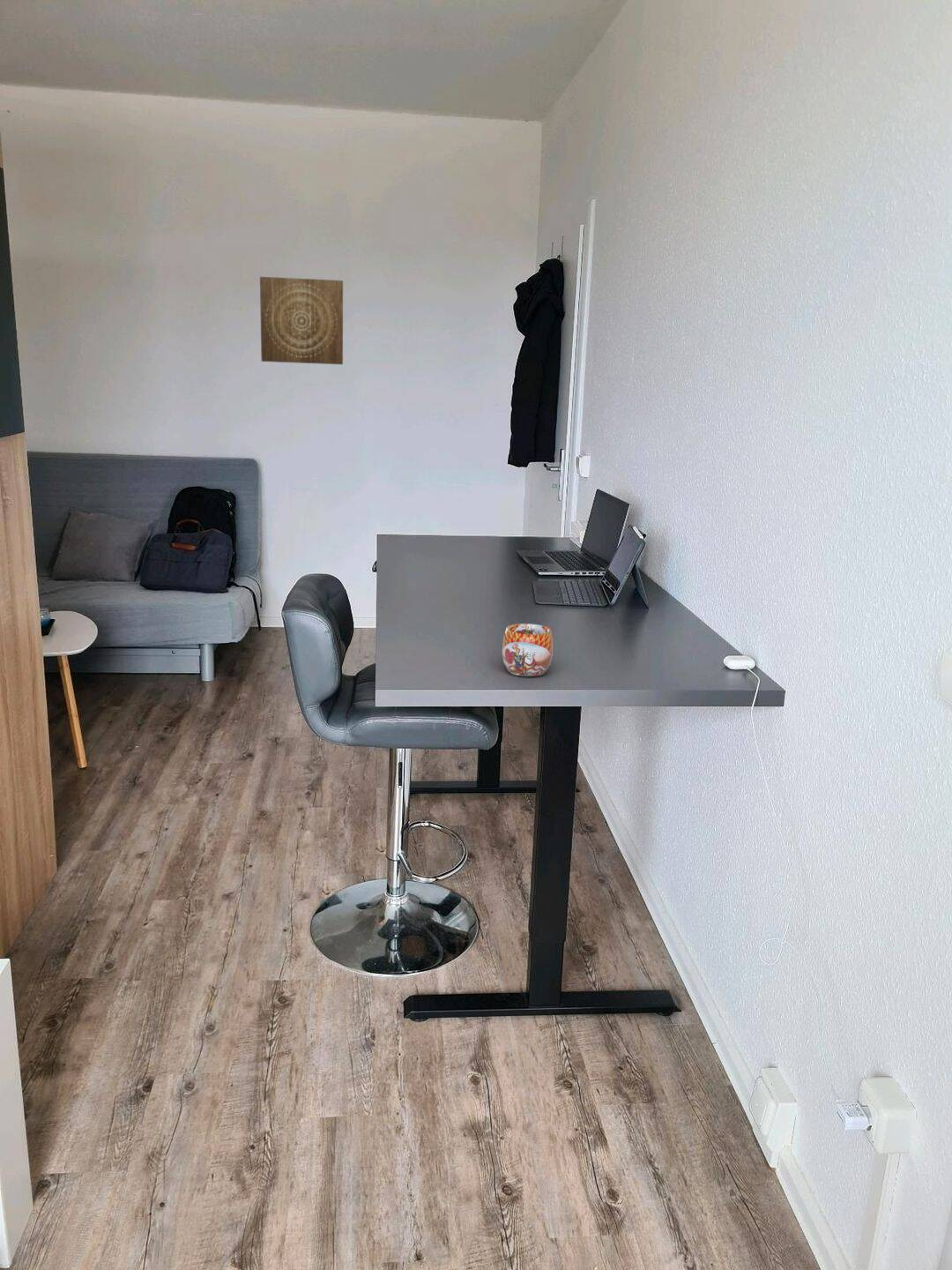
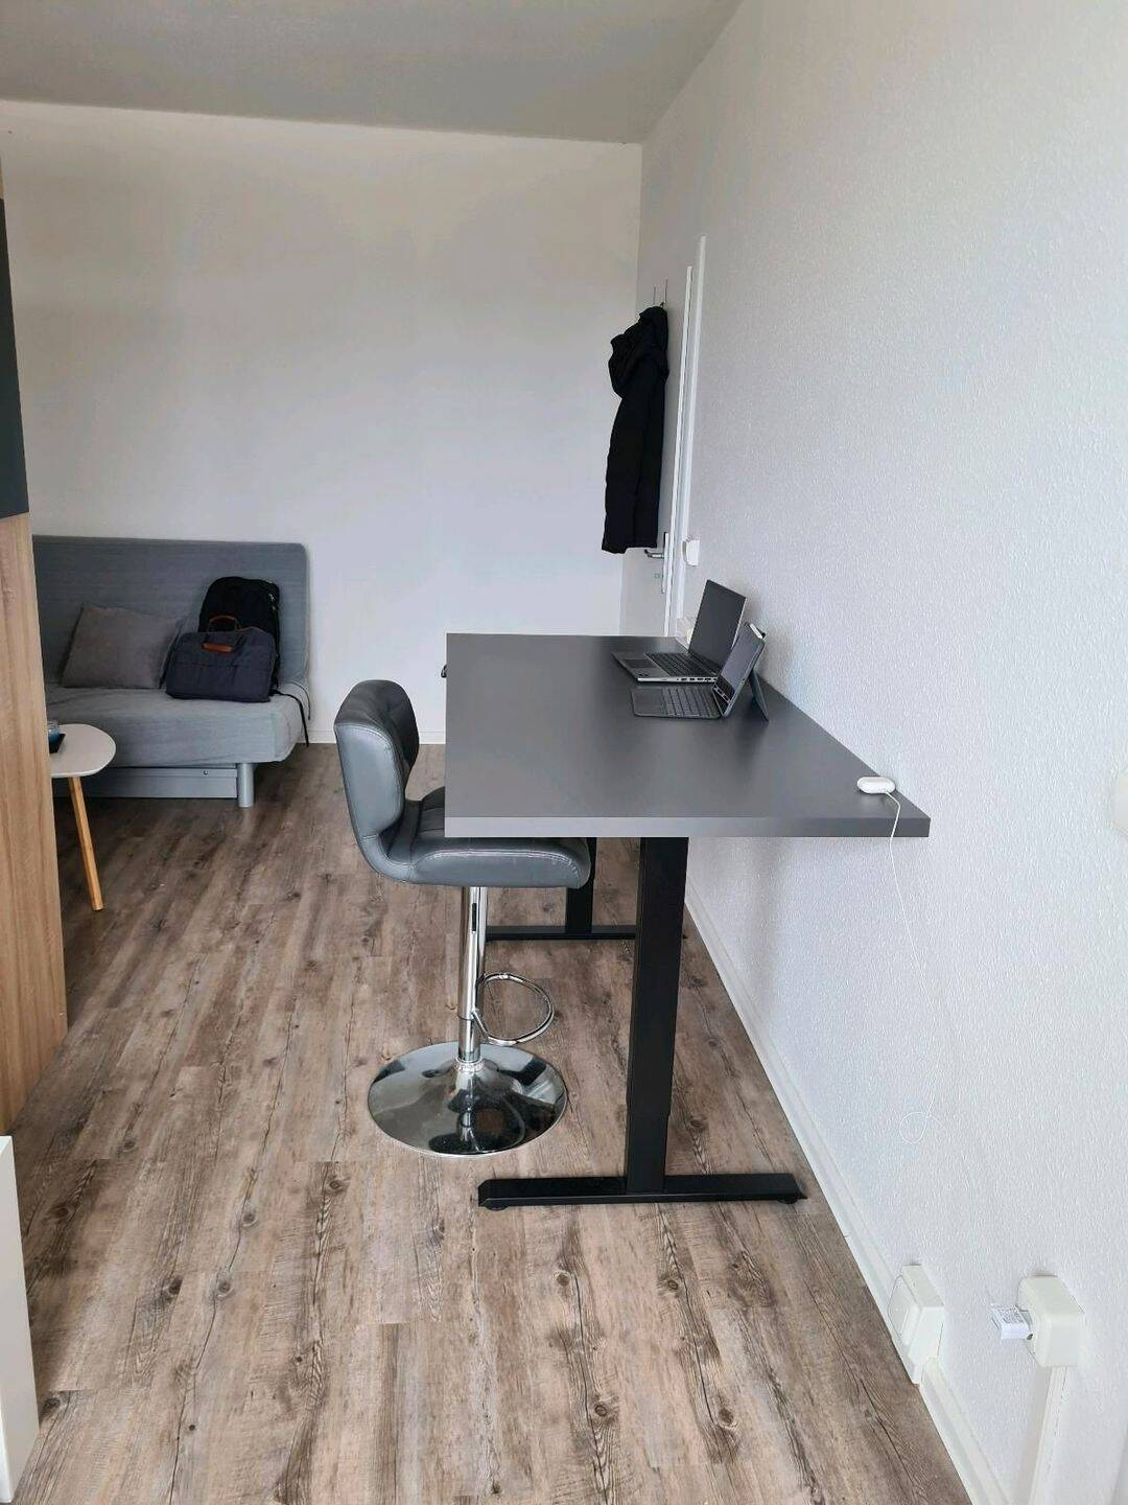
- mug [502,623,554,677]
- wall art [259,276,344,365]
